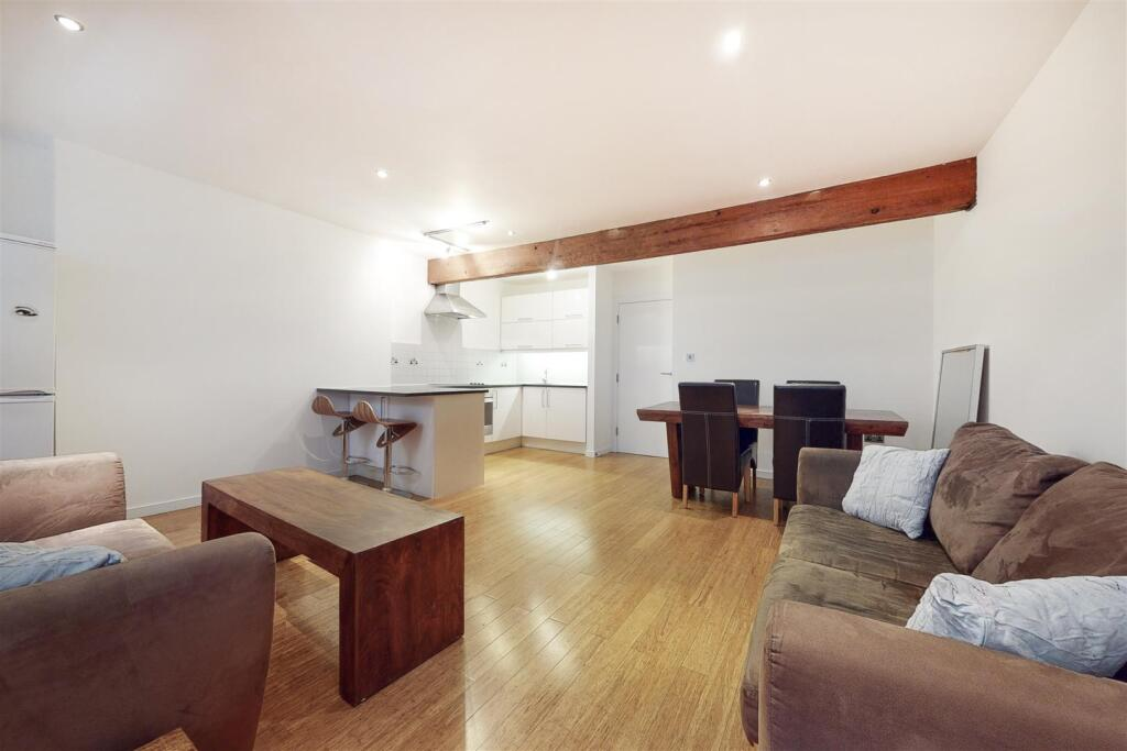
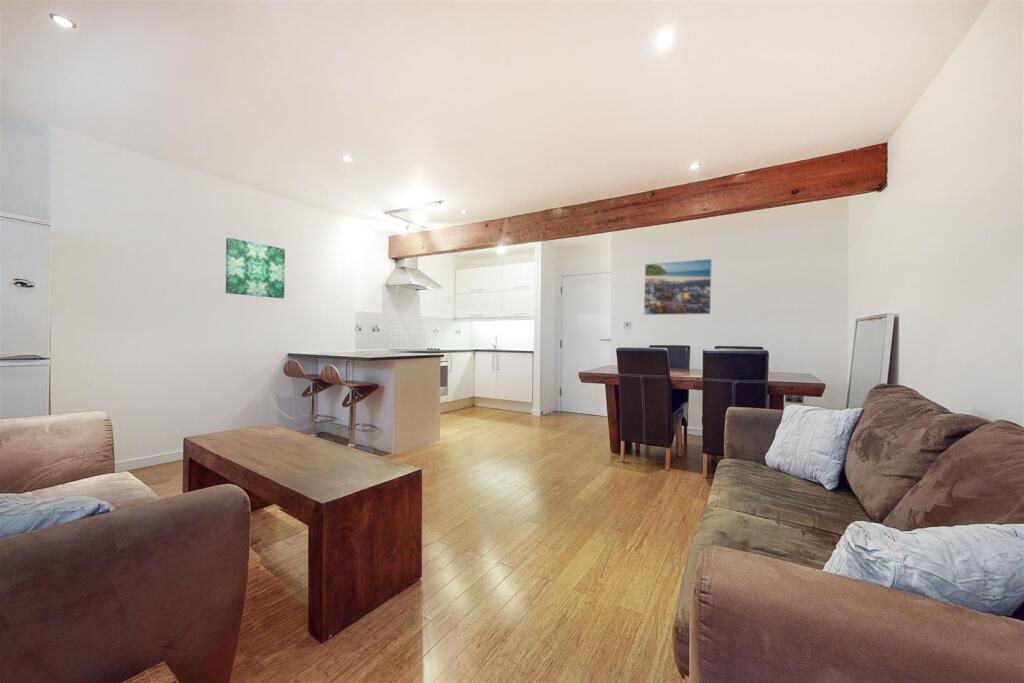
+ wall art [225,237,286,299]
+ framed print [643,258,713,316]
